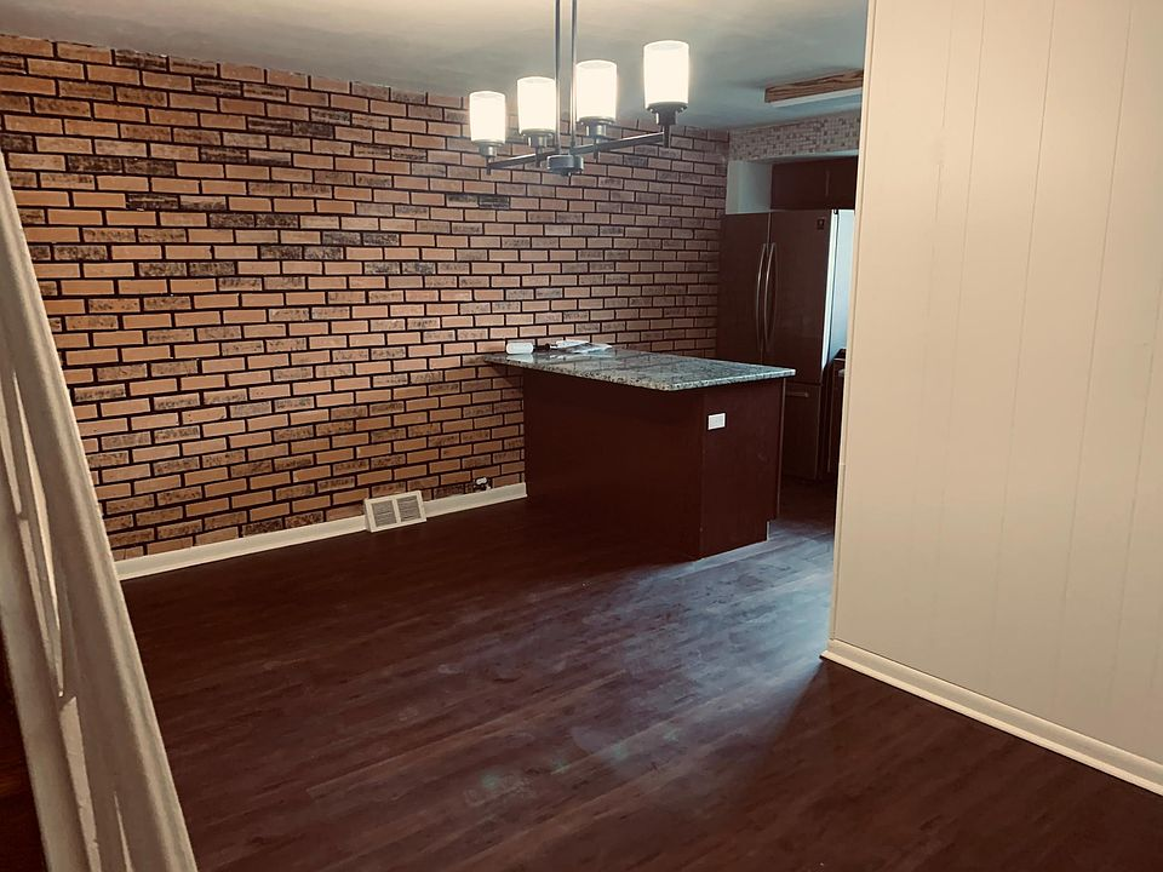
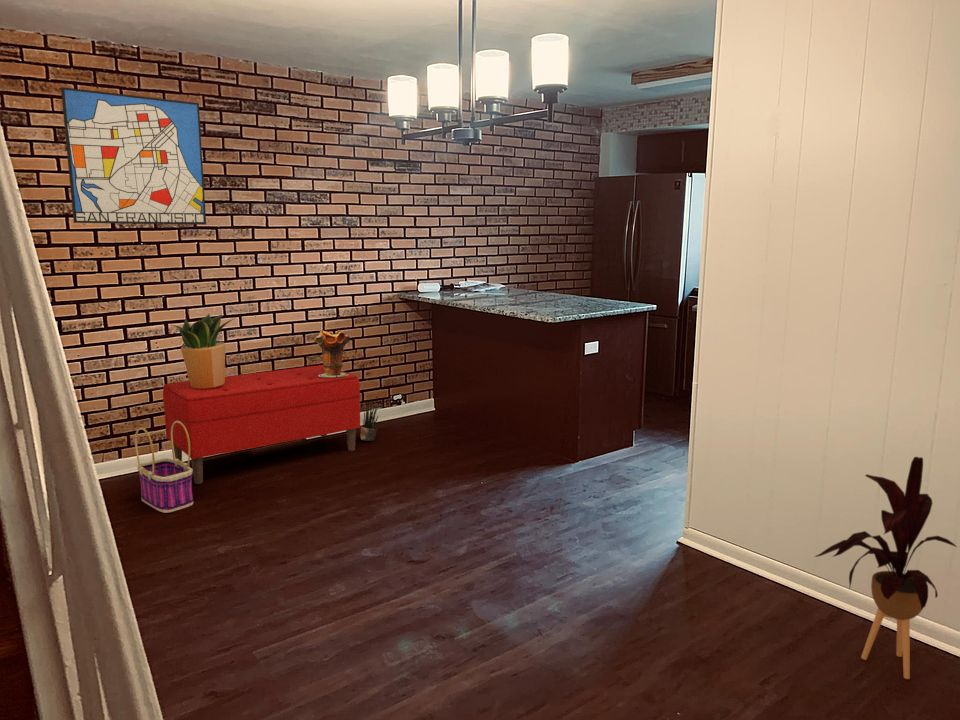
+ house plant [813,456,958,680]
+ potted plant [359,403,380,442]
+ basket [134,421,194,514]
+ bench [162,364,361,485]
+ potted plant [171,313,236,389]
+ decorative vase [313,329,351,377]
+ wall art [60,86,207,226]
